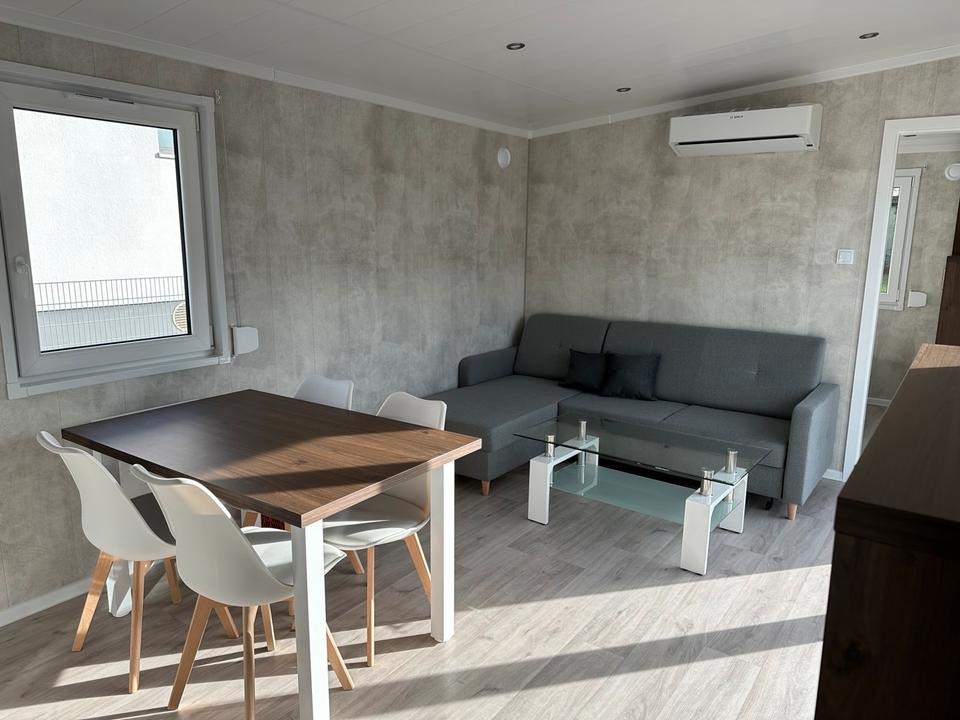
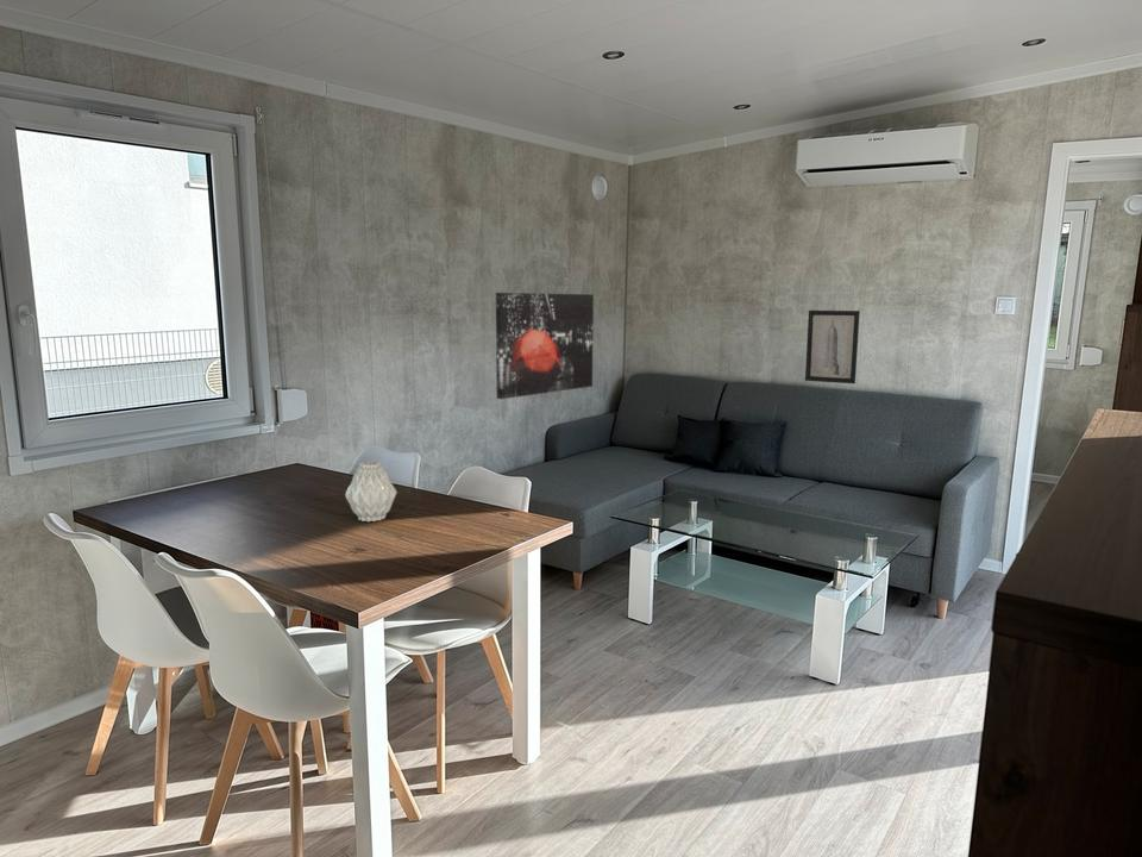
+ wall art [804,309,861,384]
+ vase [344,461,399,523]
+ wall art [495,292,595,400]
